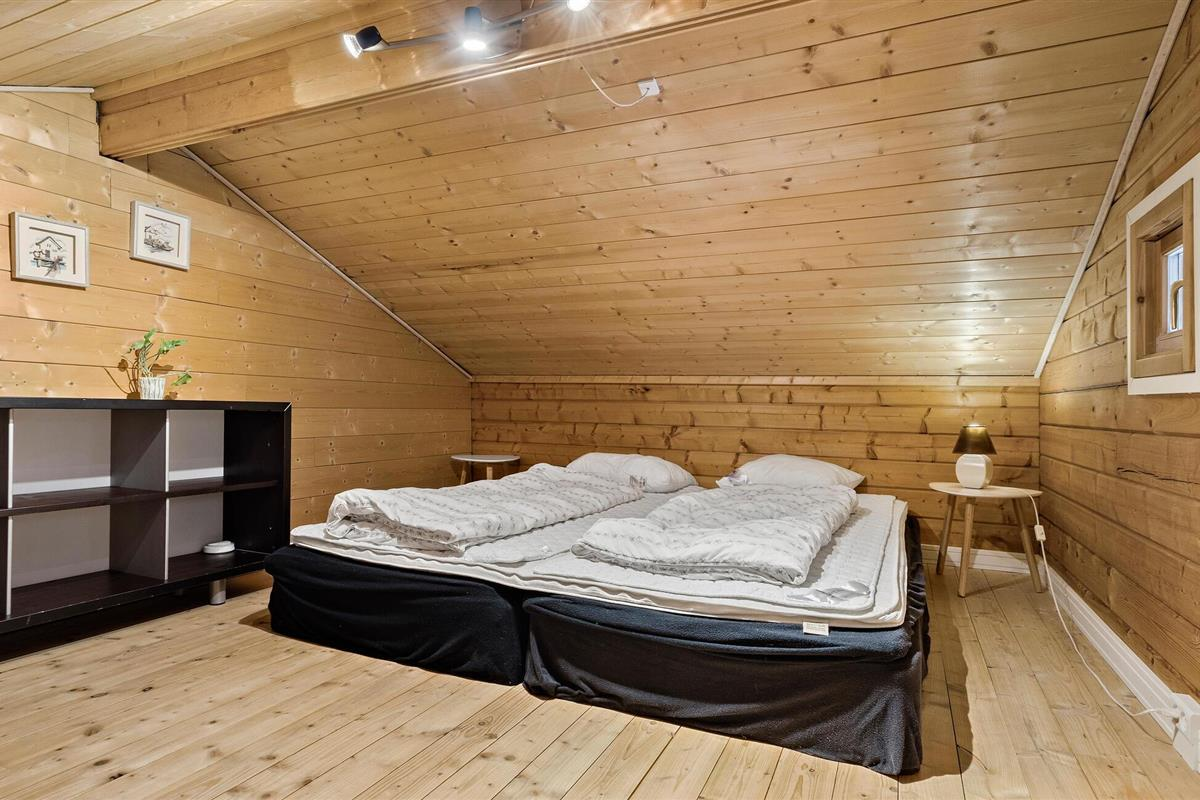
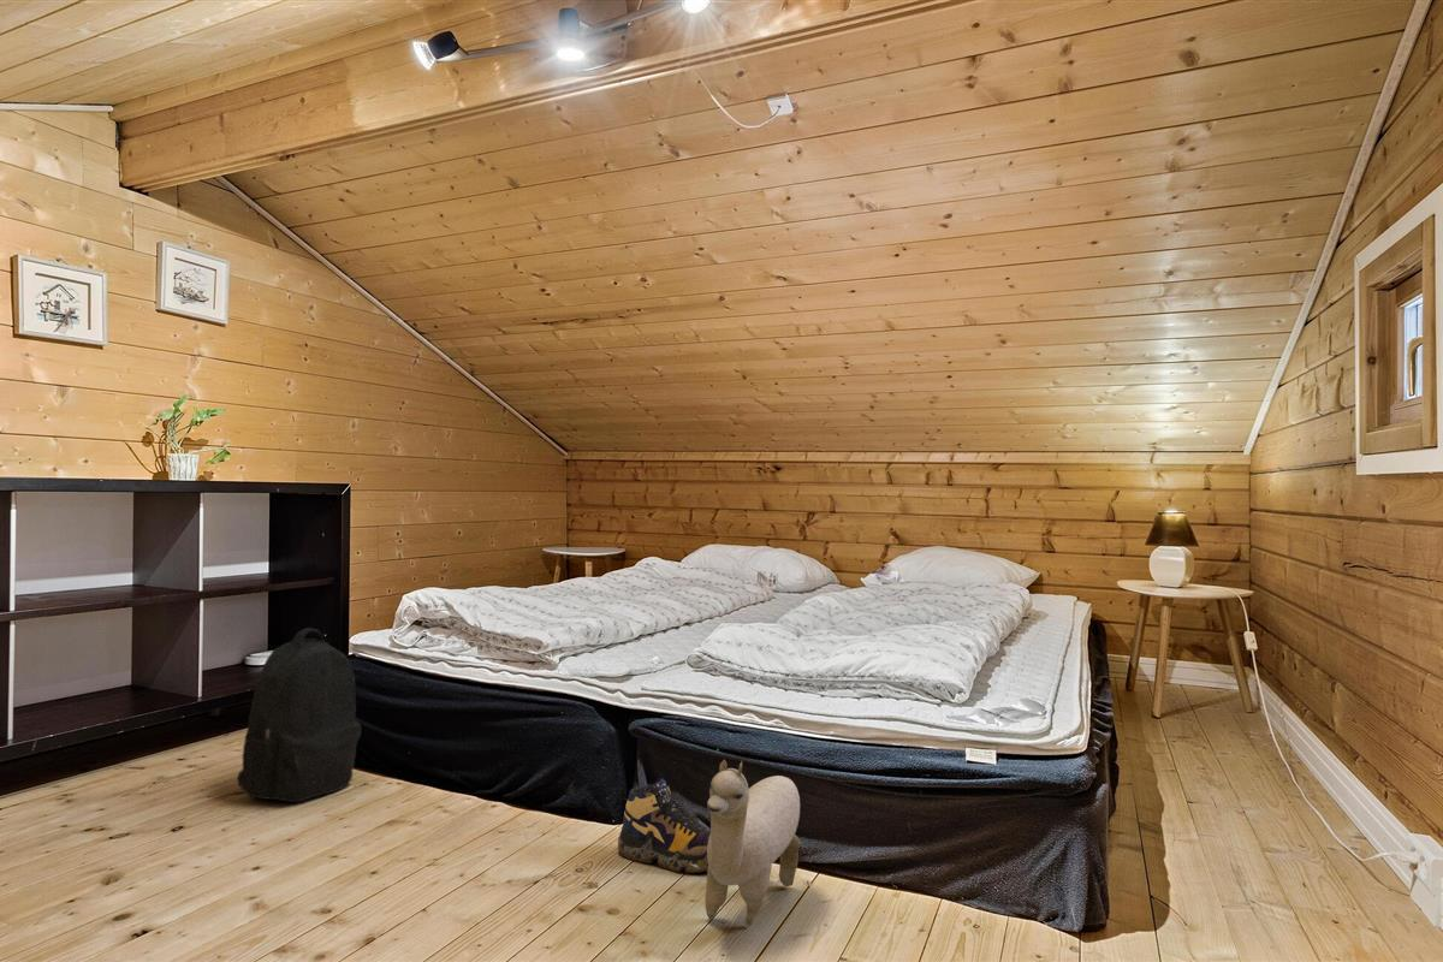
+ backpack [237,627,362,803]
+ shoe [617,777,711,874]
+ plush toy [703,759,802,928]
